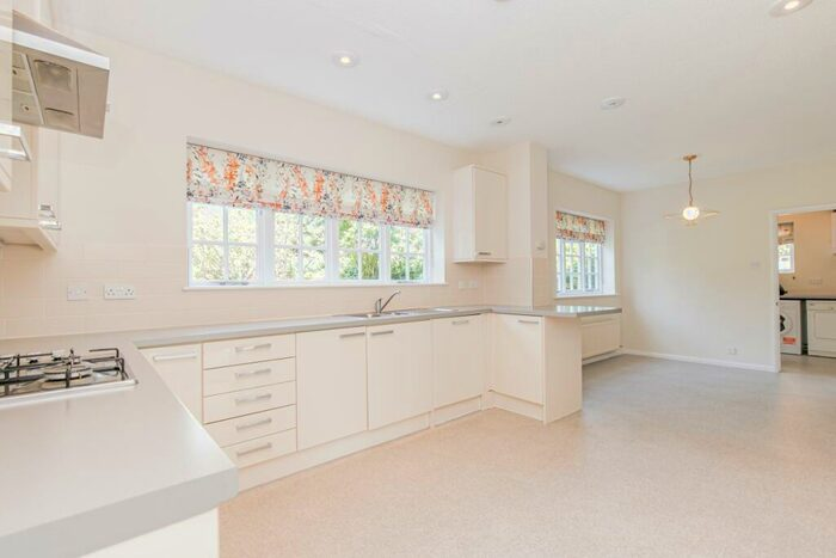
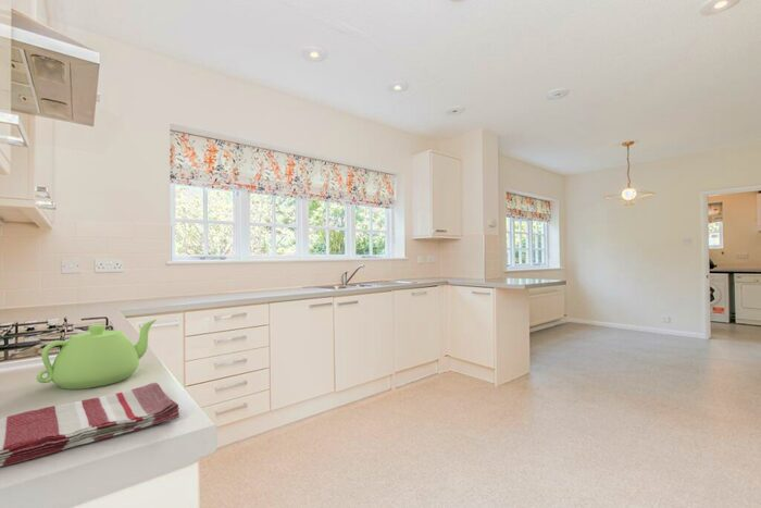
+ teapot [36,319,158,391]
+ dish towel [0,382,180,468]
